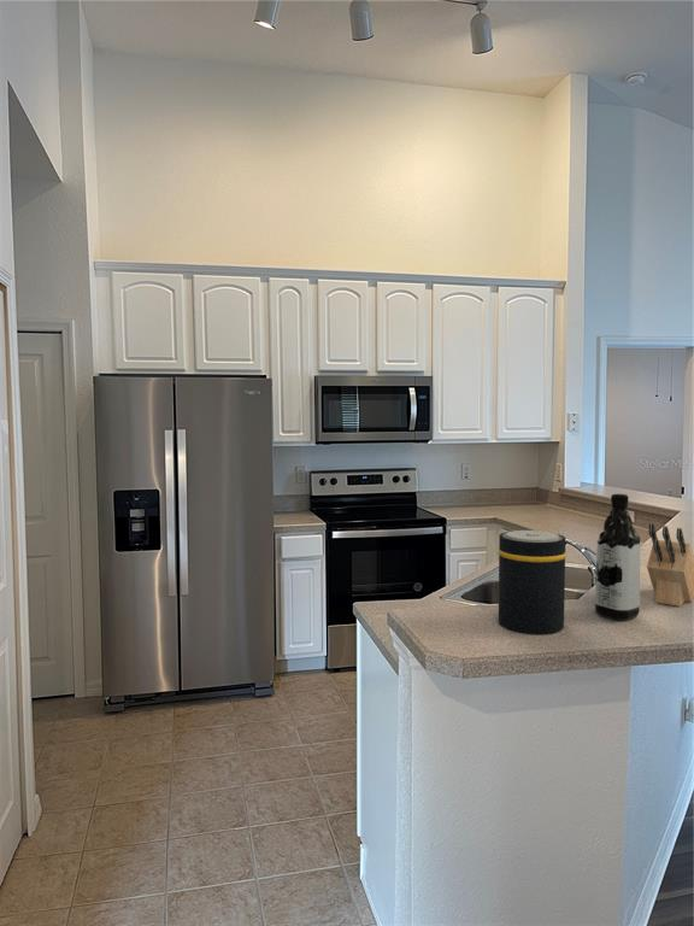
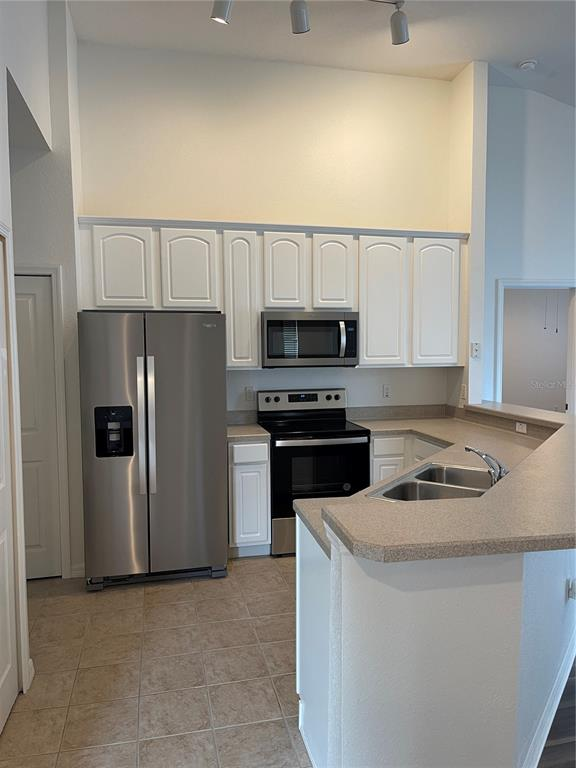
- cylinder [498,529,566,635]
- knife block [646,522,694,608]
- water bottle [594,493,641,621]
